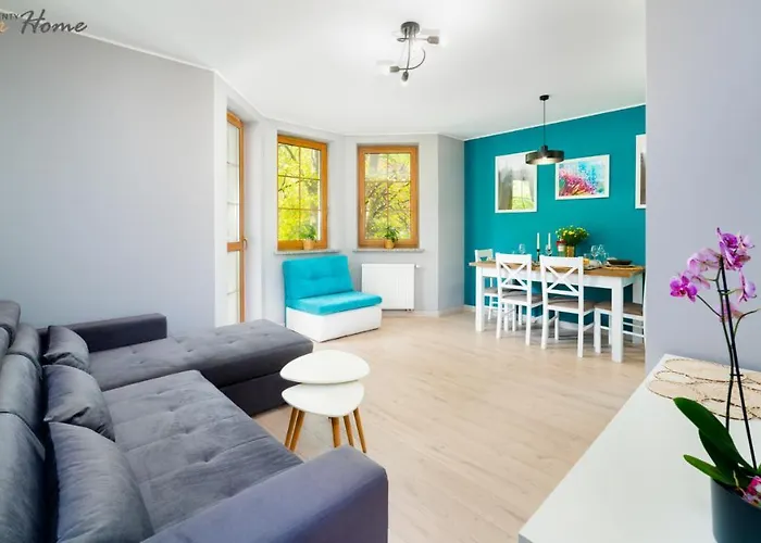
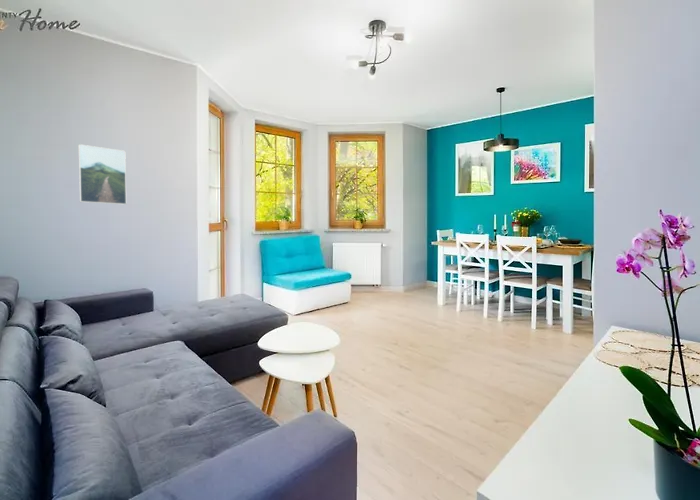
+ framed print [78,143,127,206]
